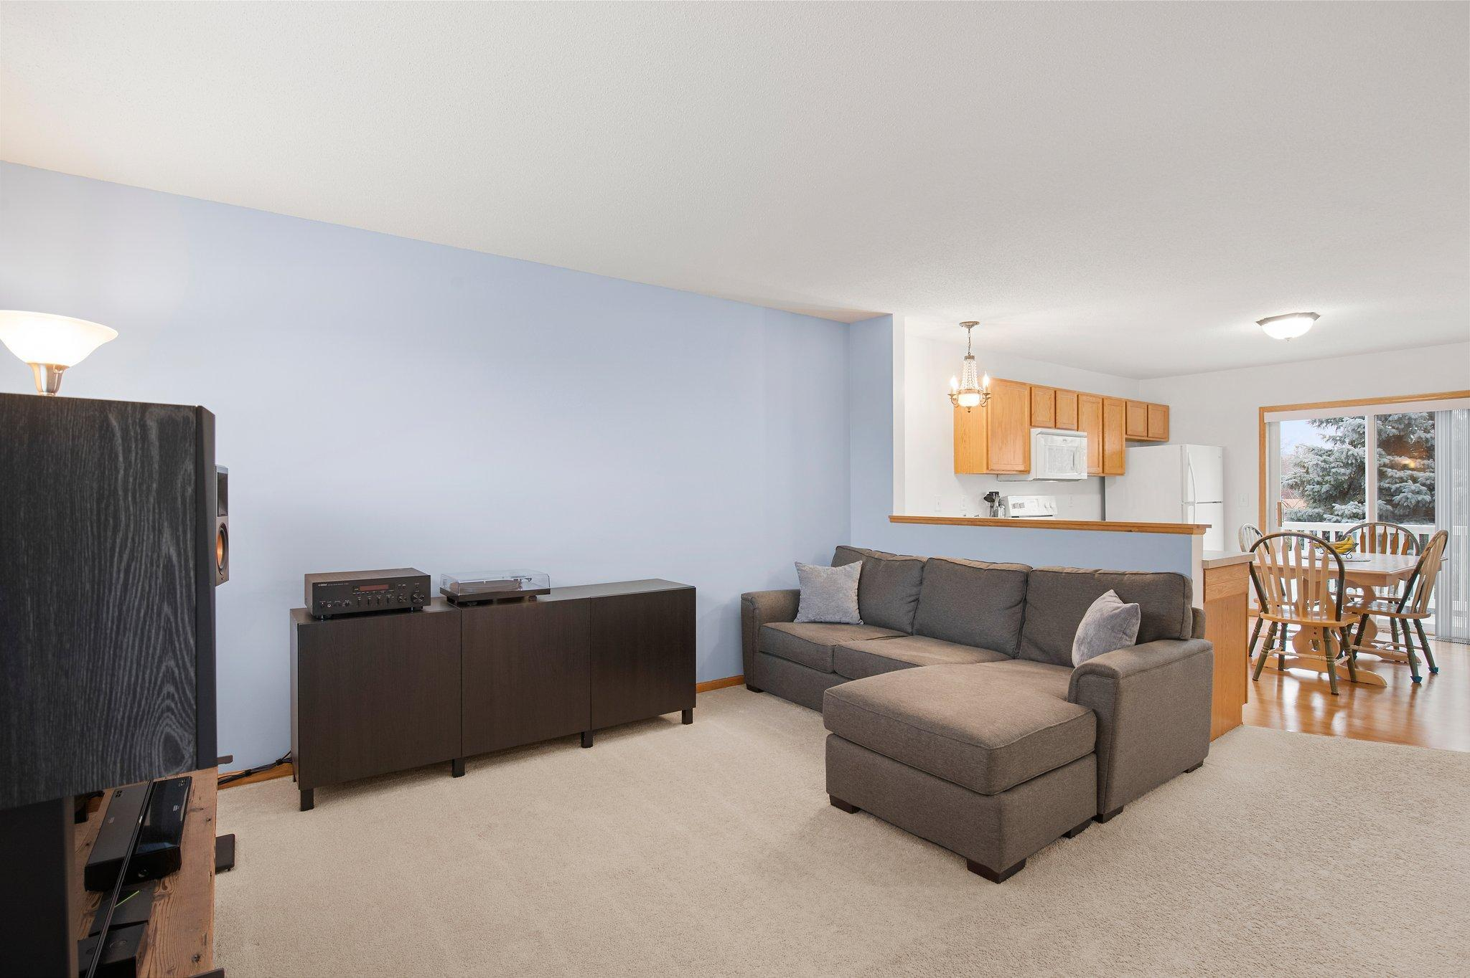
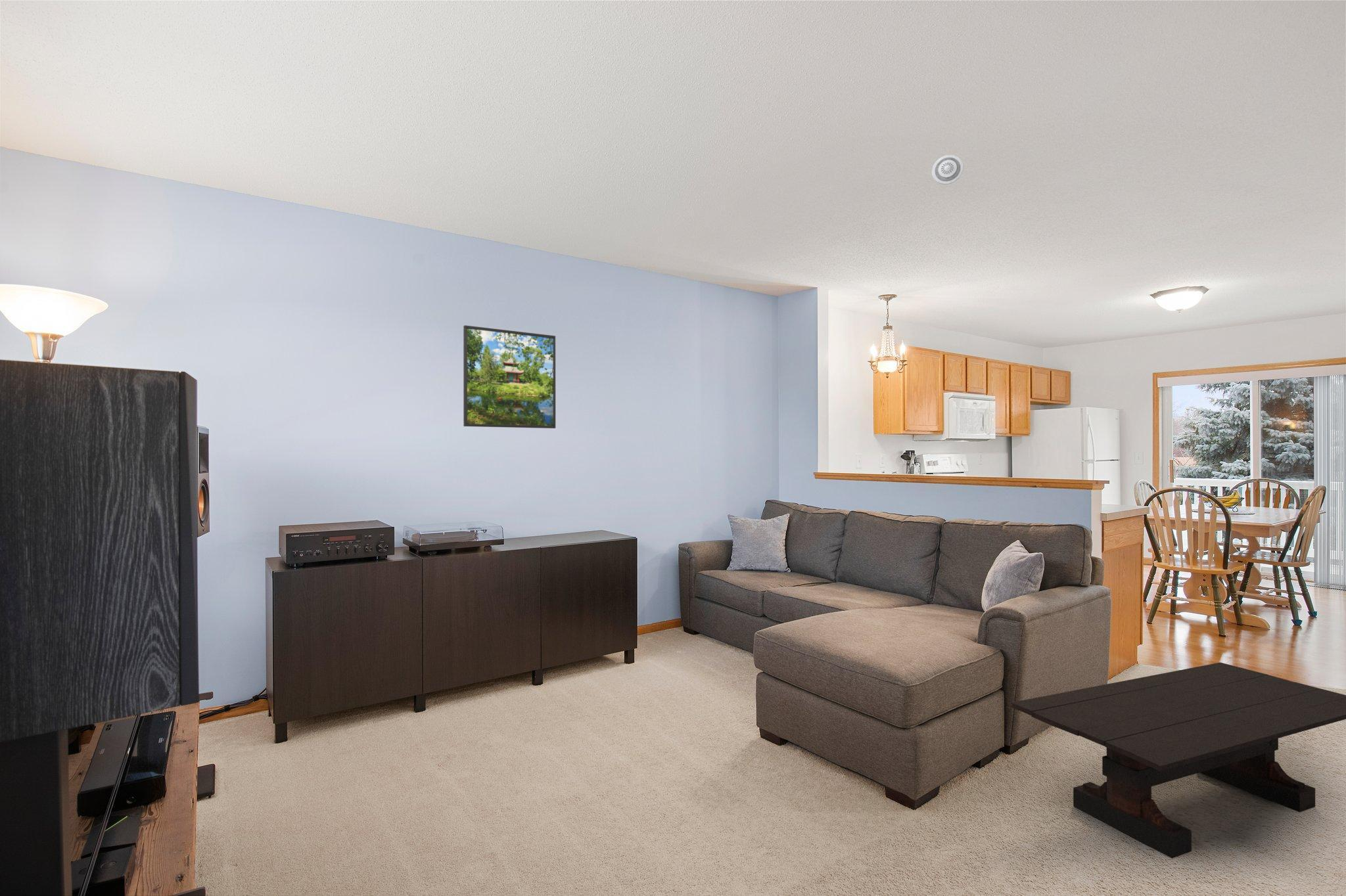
+ smoke detector [931,154,964,185]
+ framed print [463,325,556,429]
+ coffee table [1011,662,1346,859]
